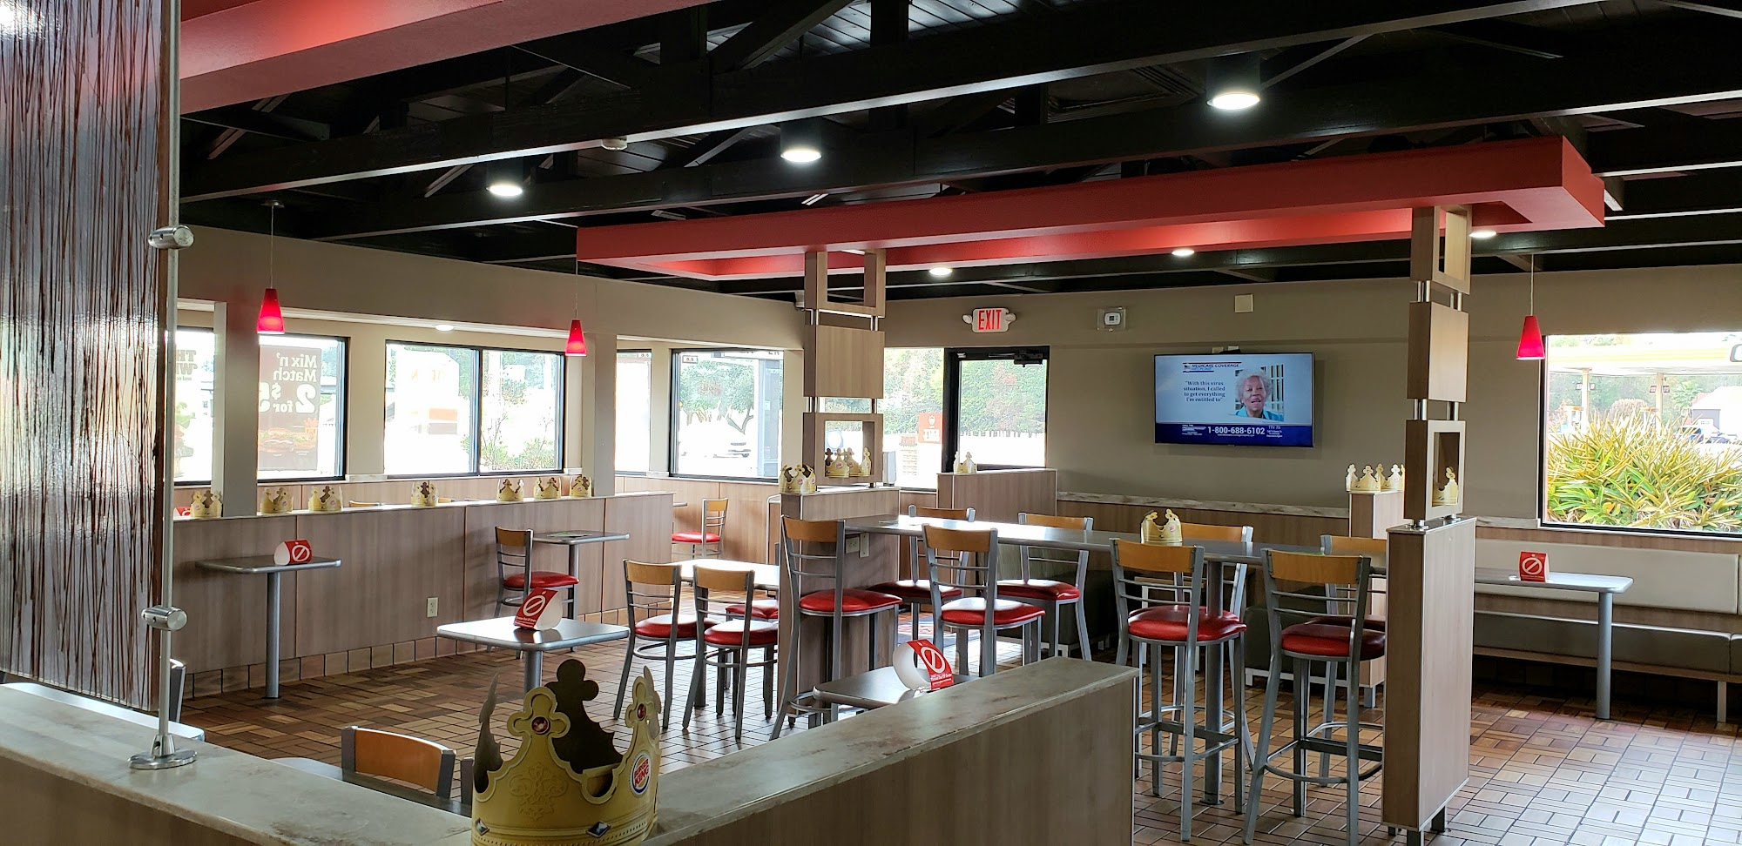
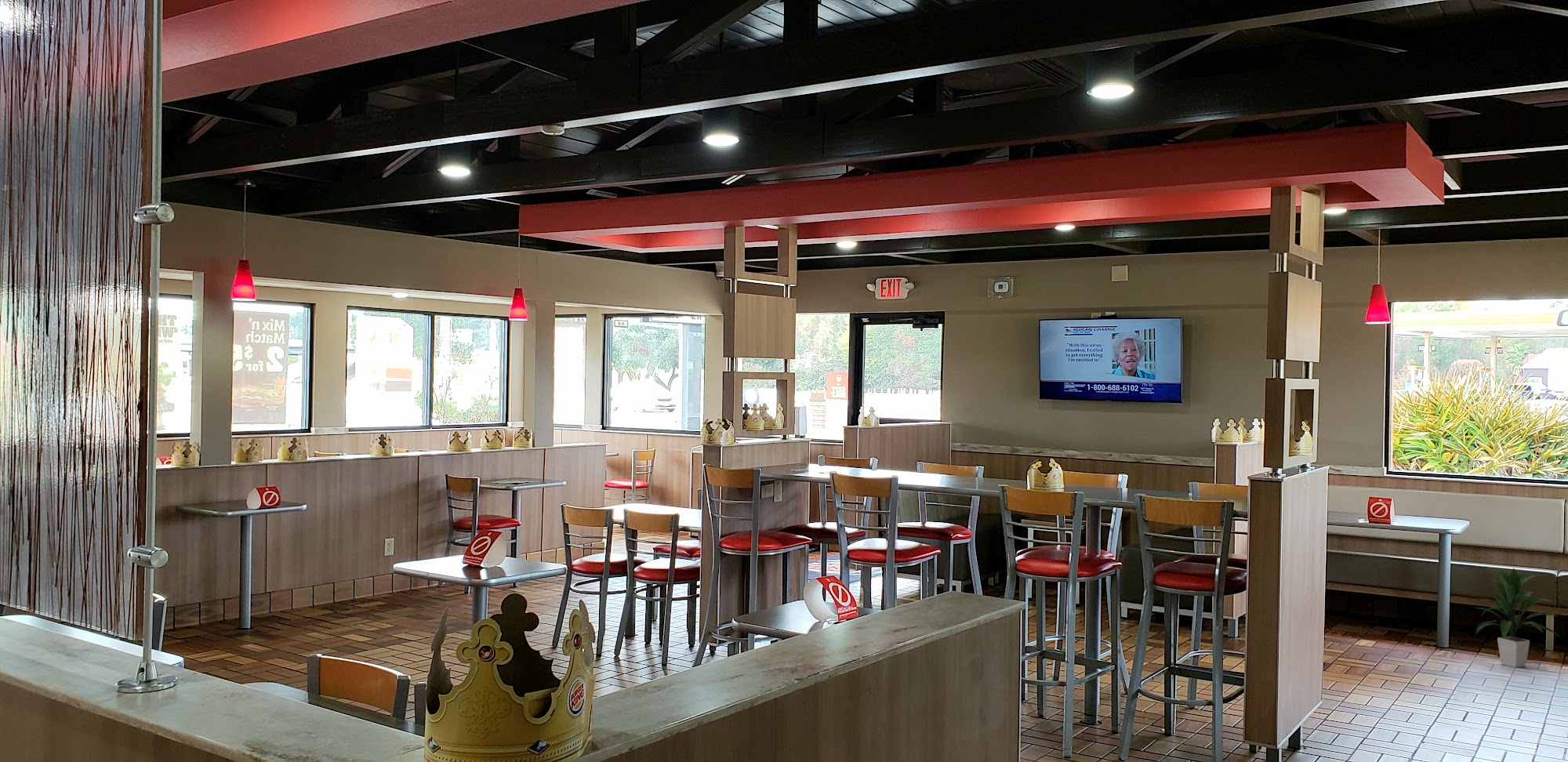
+ indoor plant [1475,568,1559,668]
